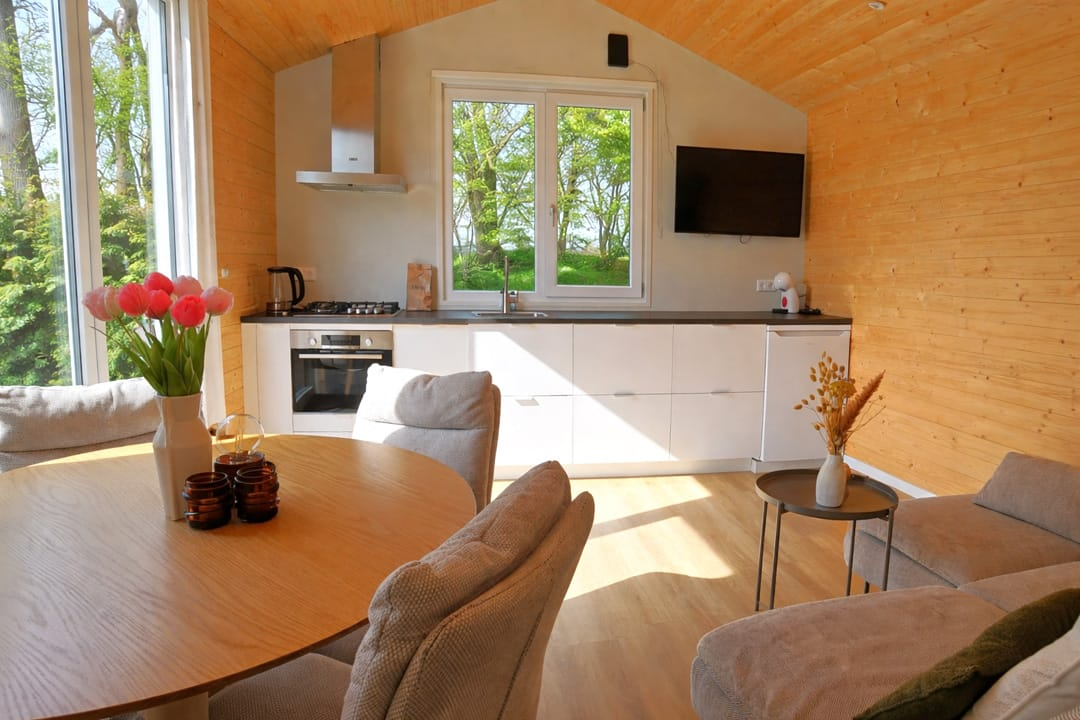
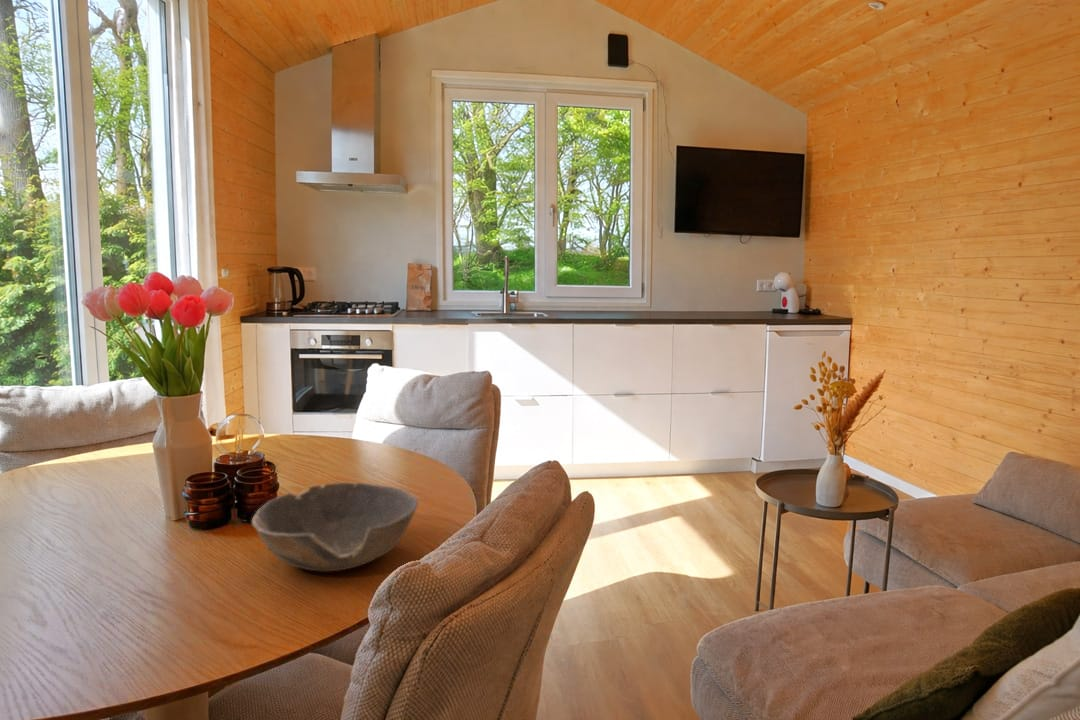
+ bowl [251,481,419,572]
